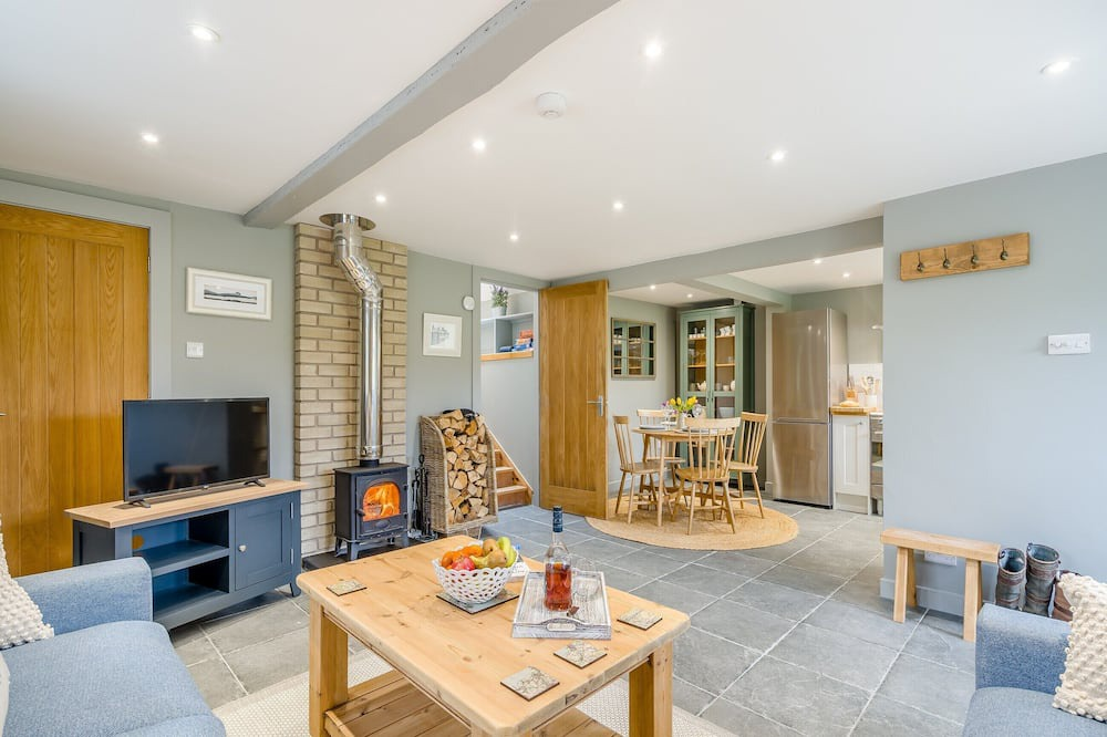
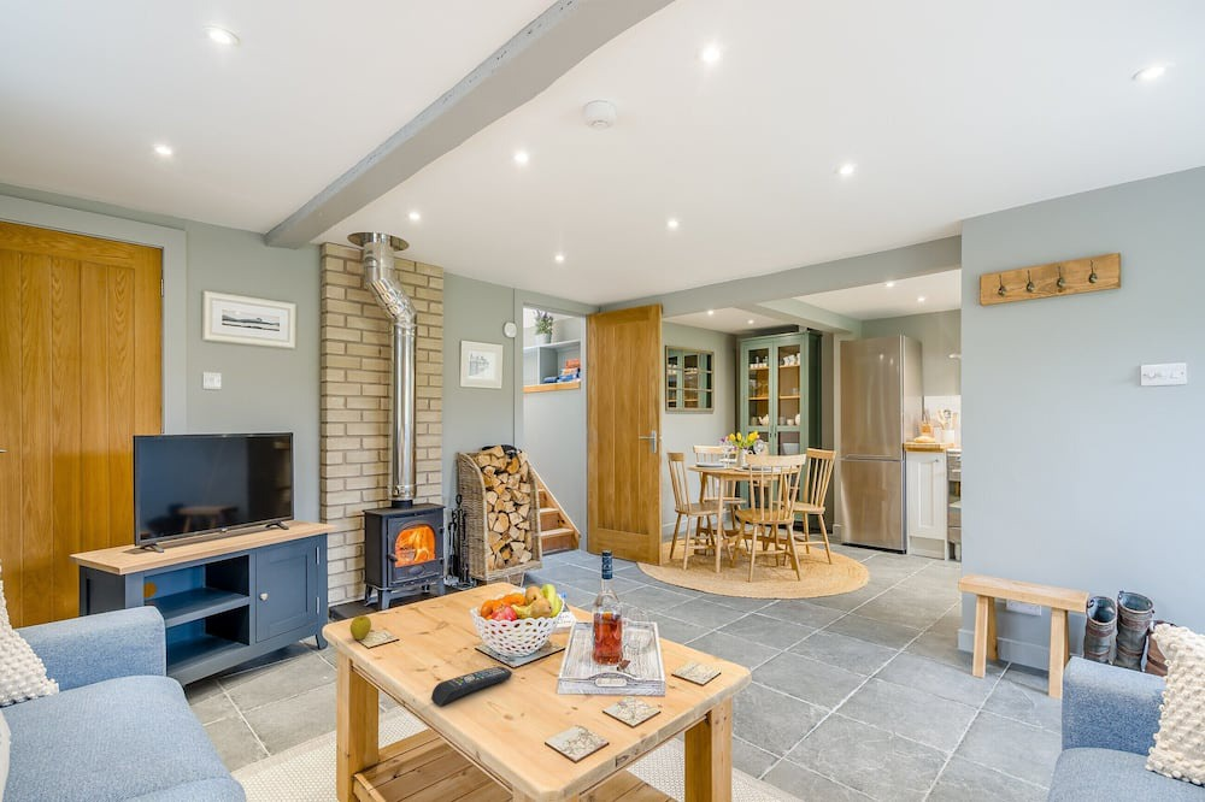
+ apple [349,614,372,641]
+ remote control [430,665,513,707]
